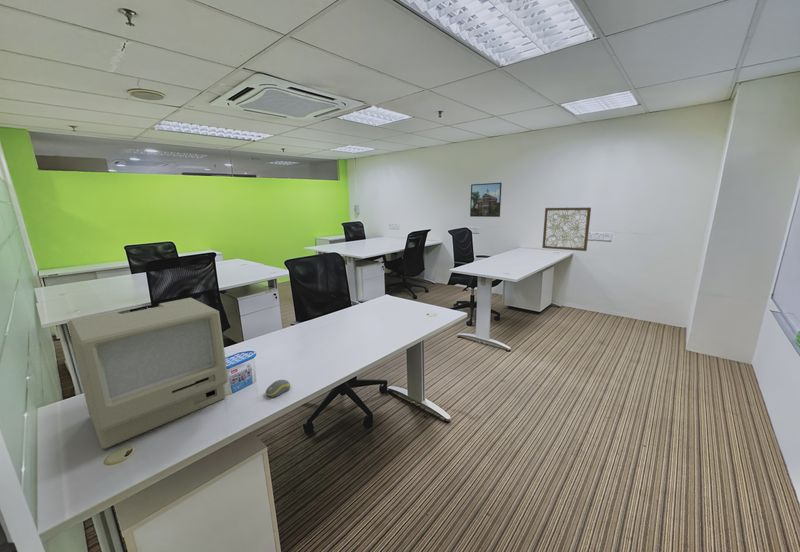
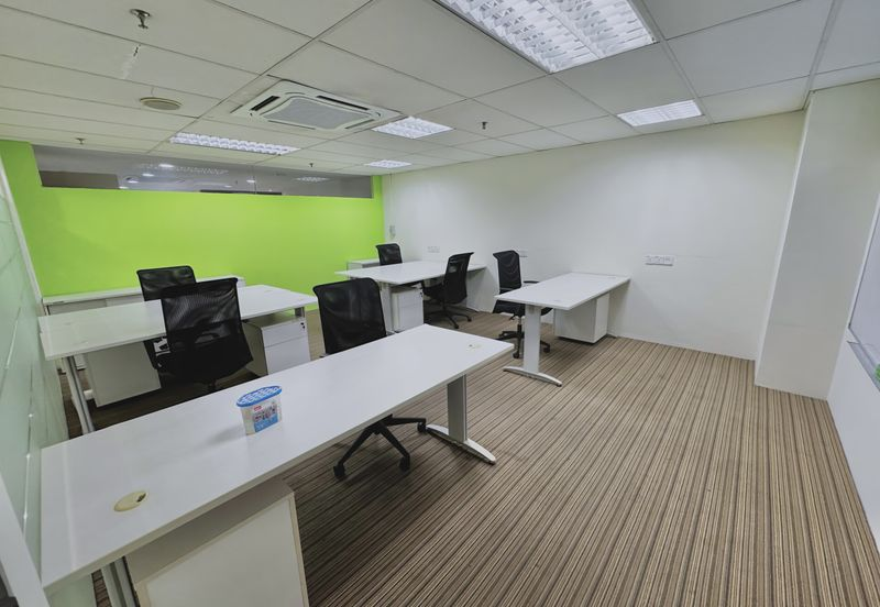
- wall art [541,206,592,252]
- computer monitor [67,297,229,450]
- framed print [469,182,503,218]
- computer mouse [265,379,291,398]
